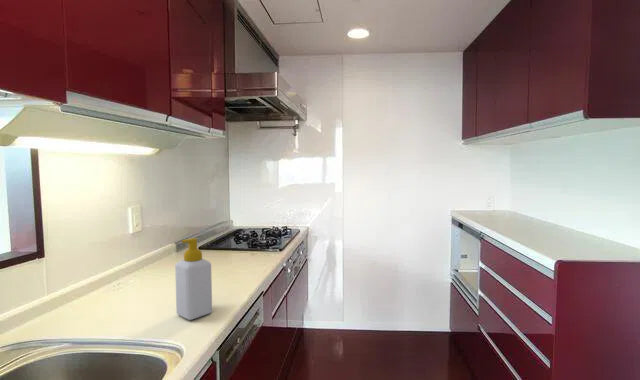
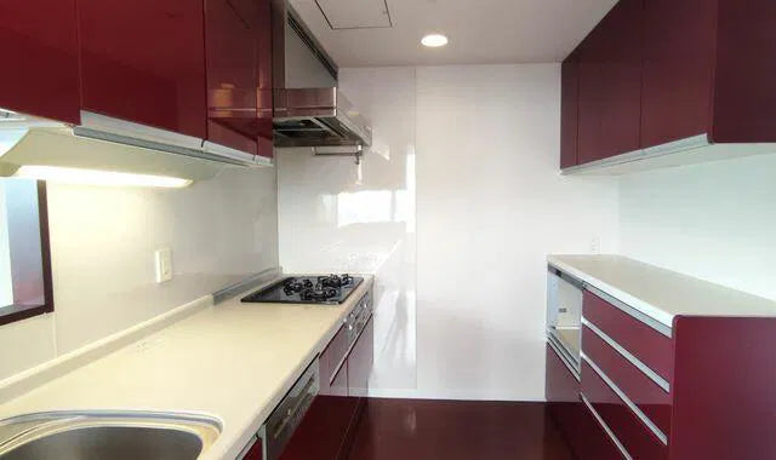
- soap bottle [174,237,213,321]
